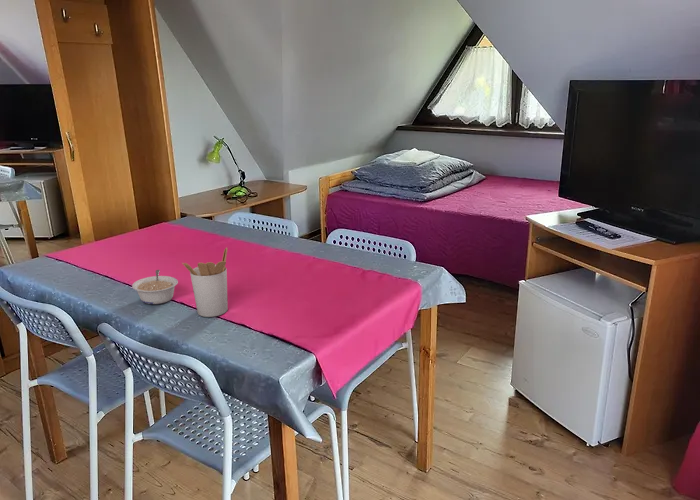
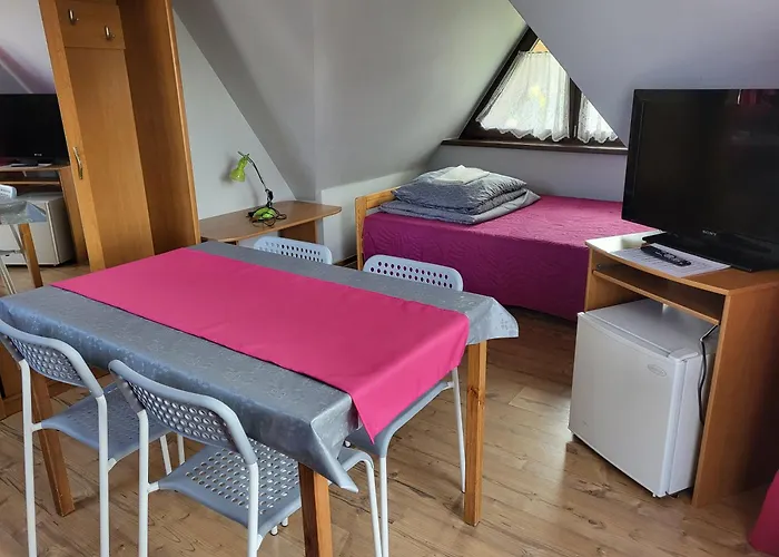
- utensil holder [181,247,229,318]
- legume [131,269,179,305]
